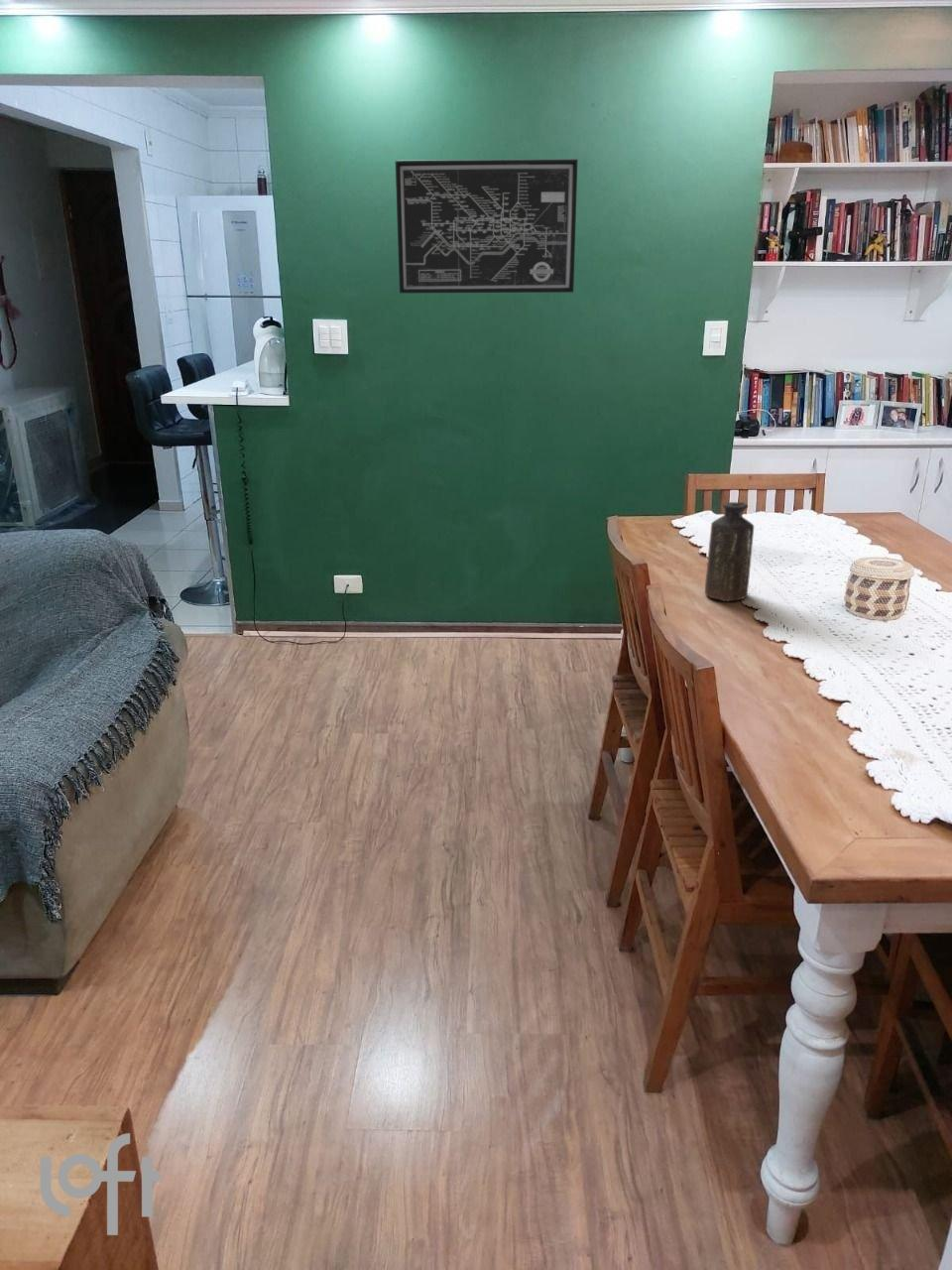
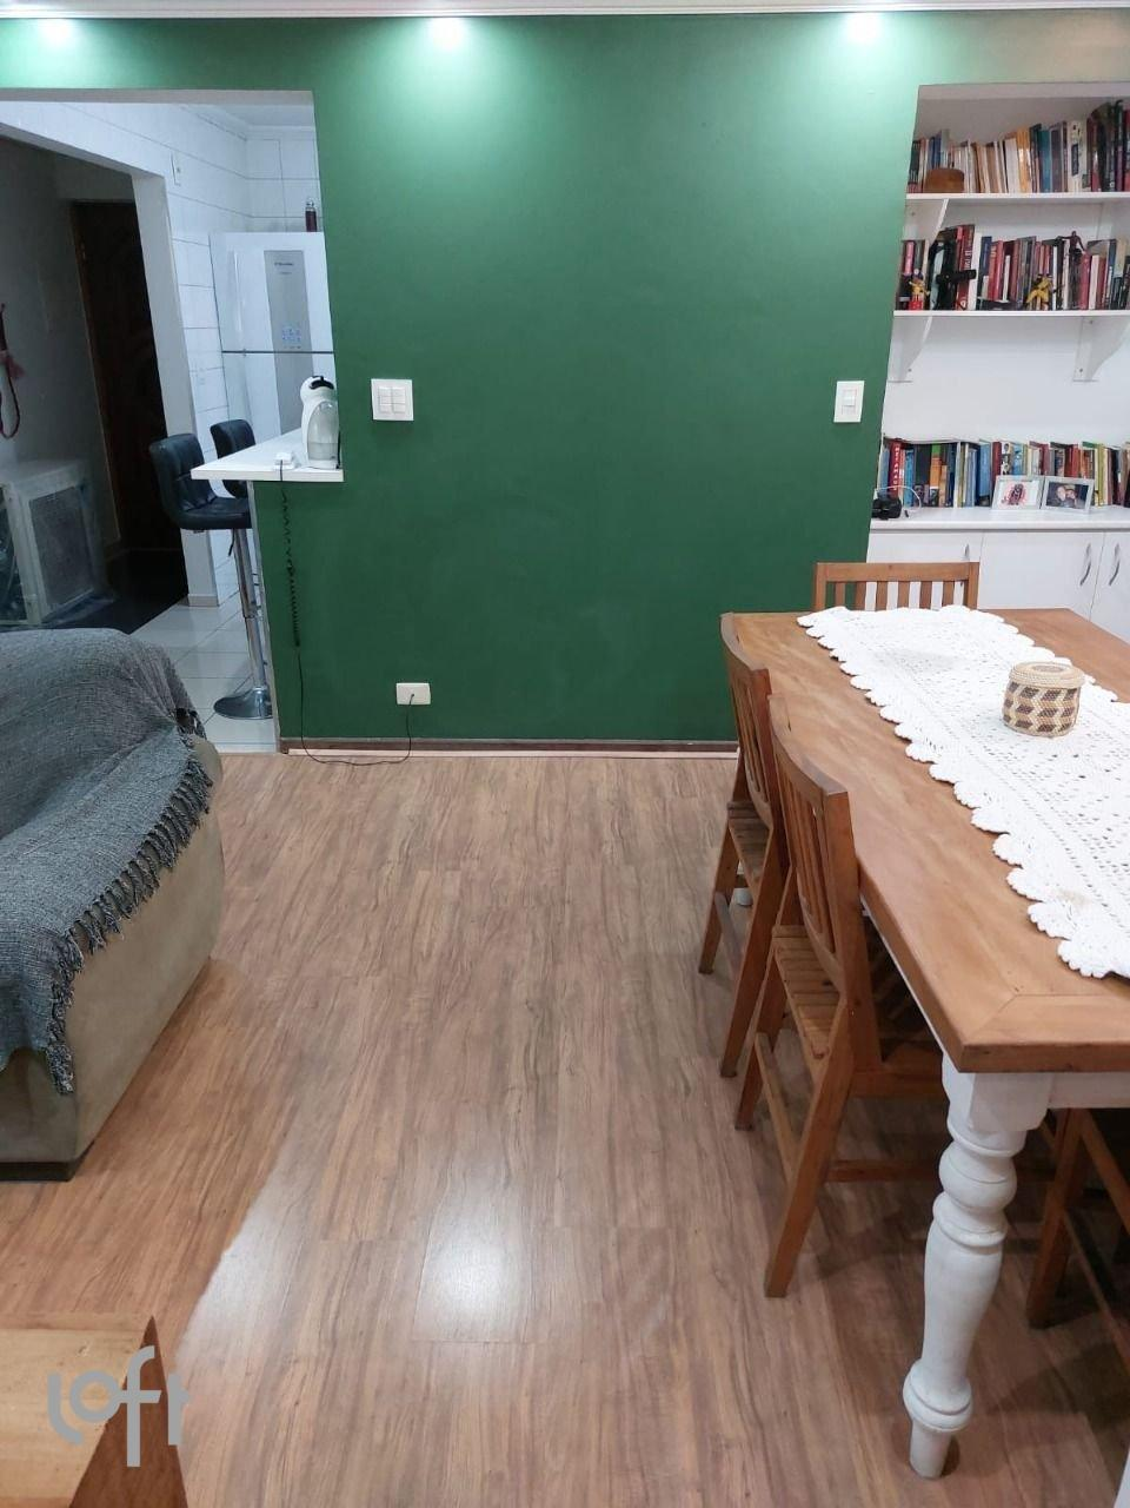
- bottle [704,501,755,602]
- wall art [395,158,579,294]
